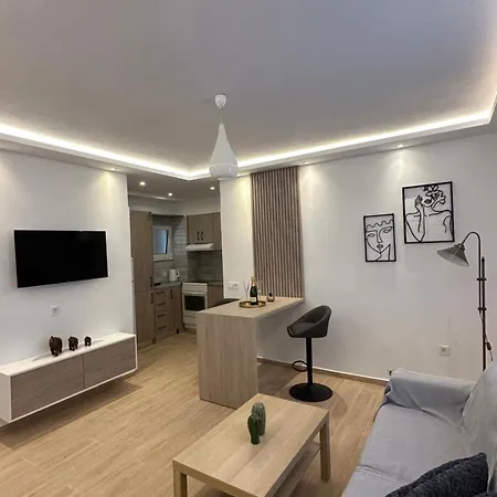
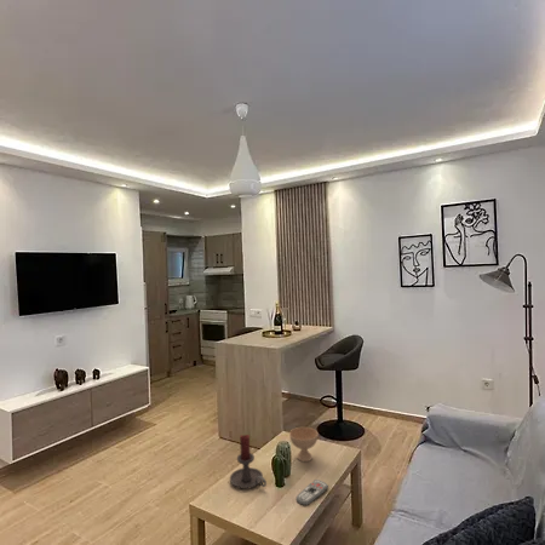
+ remote control [296,478,329,506]
+ bowl [288,426,319,463]
+ candle holder [229,434,268,490]
